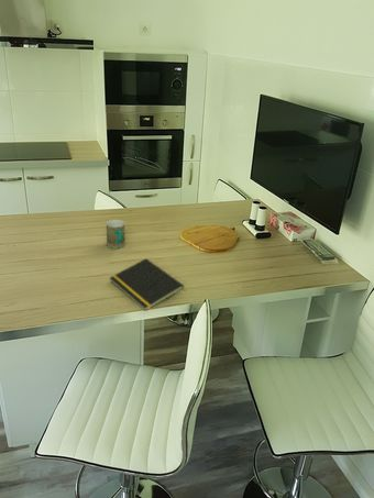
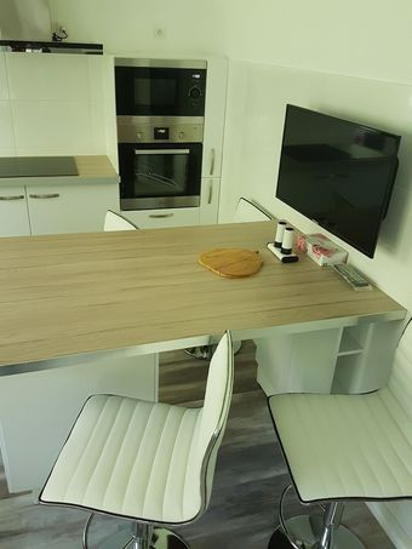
- mug [106,219,125,250]
- notepad [109,257,185,312]
